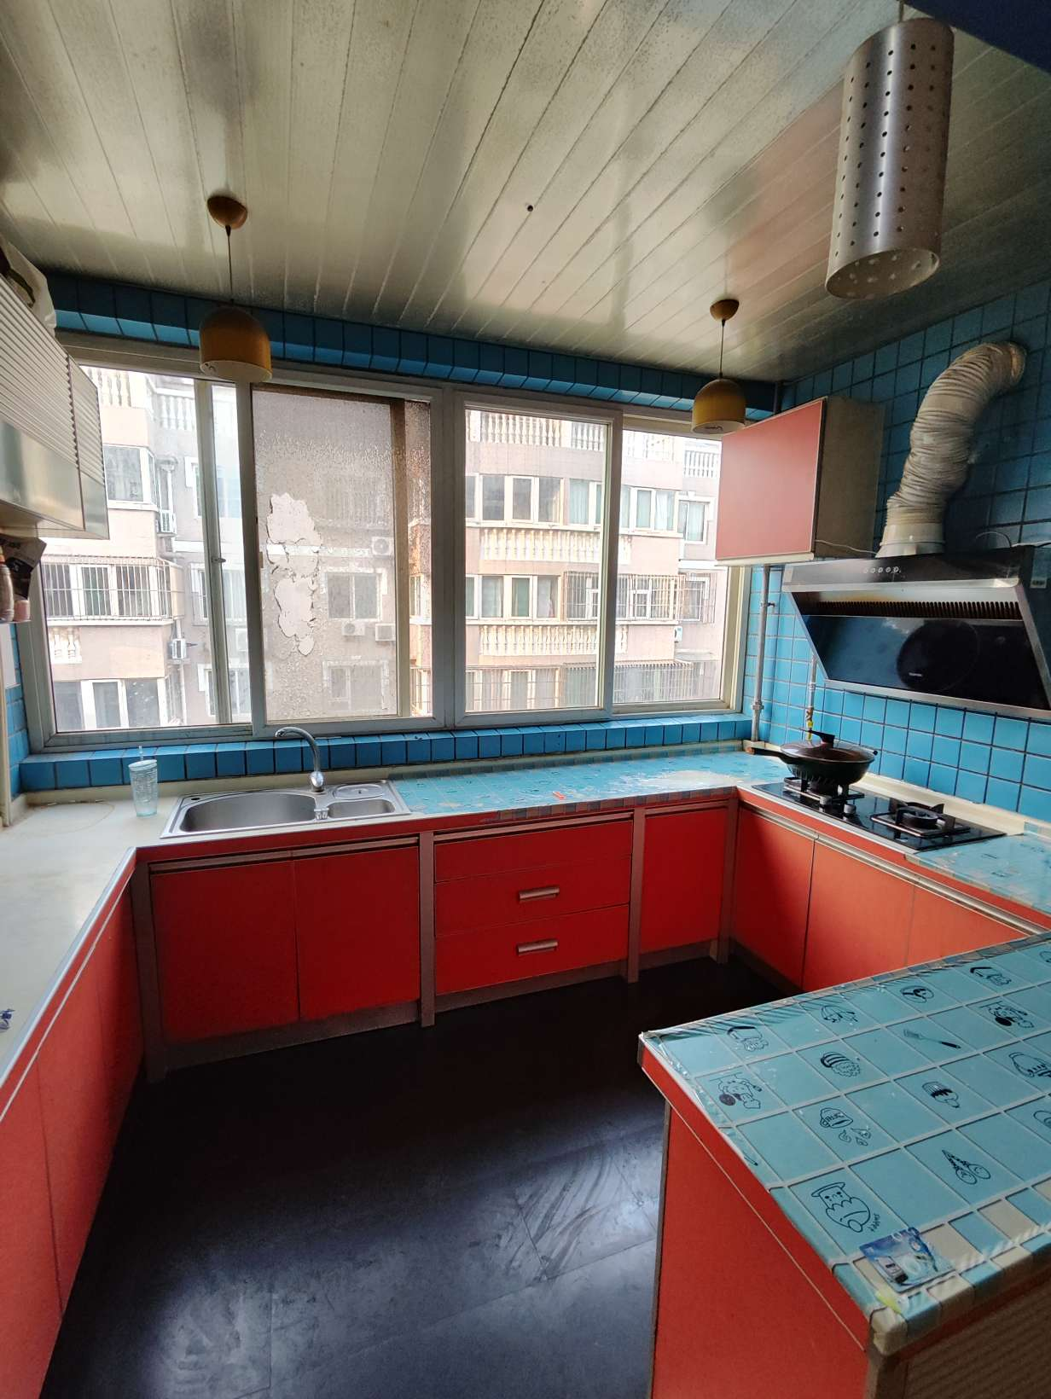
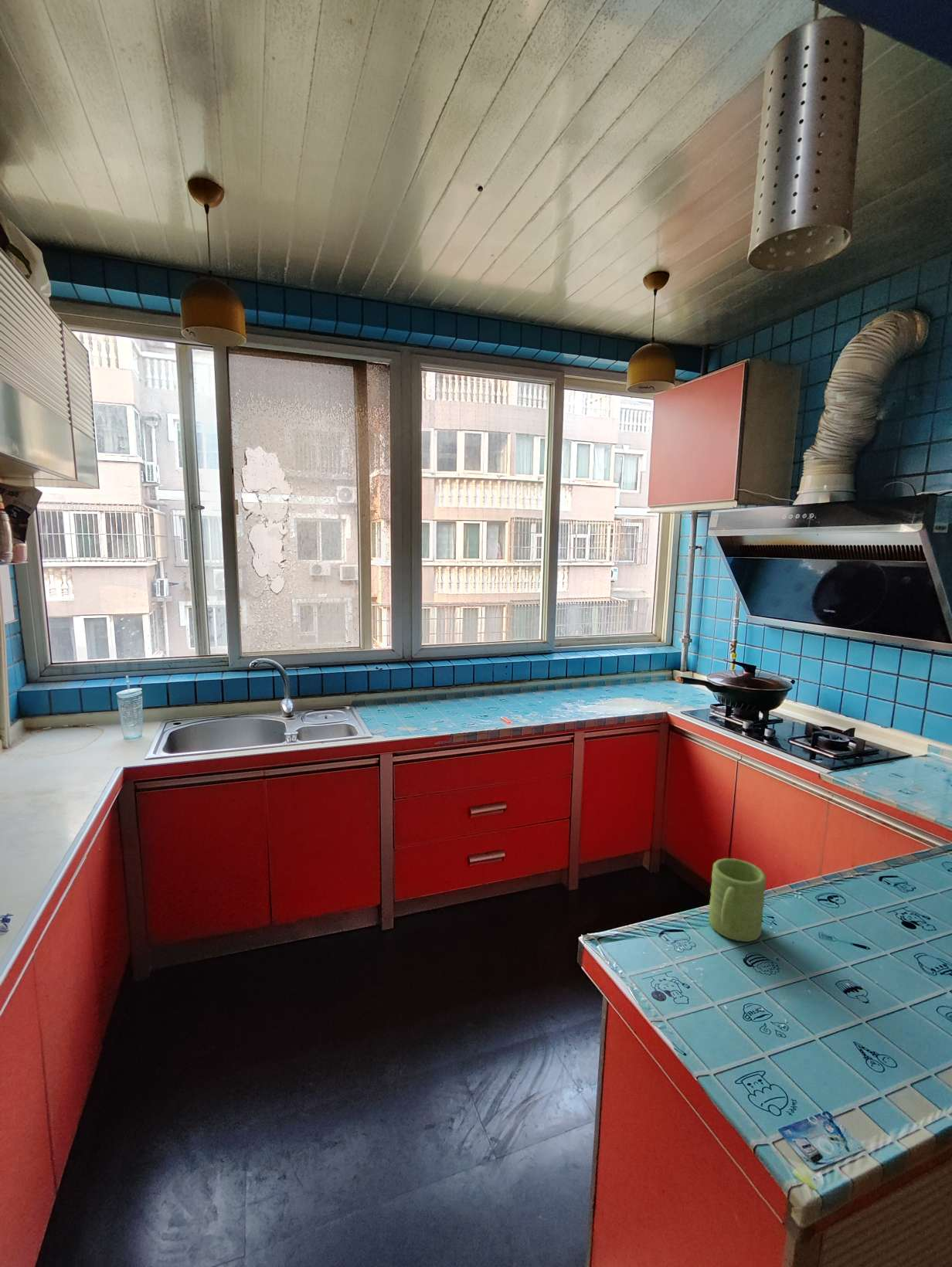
+ mug [708,858,767,943]
